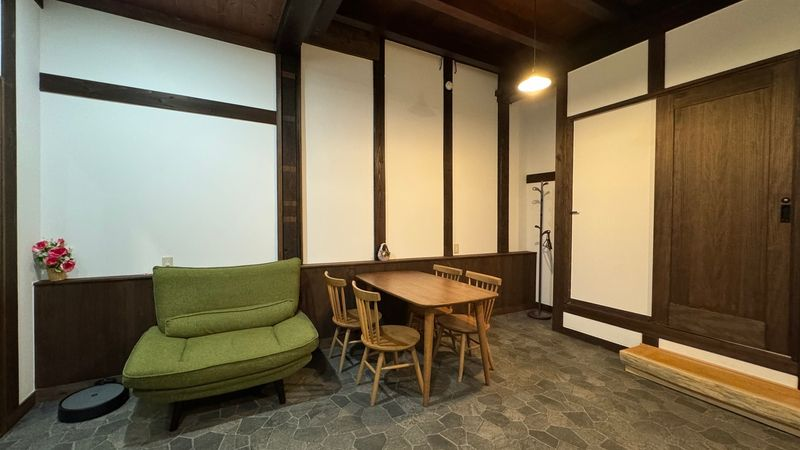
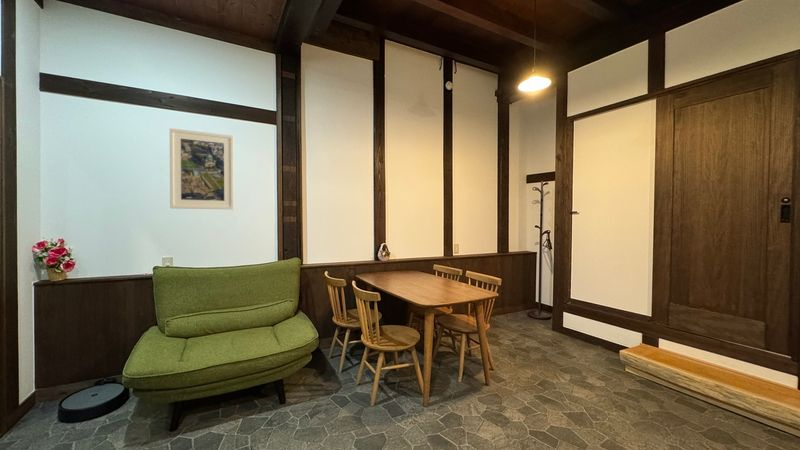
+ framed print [169,127,235,210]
